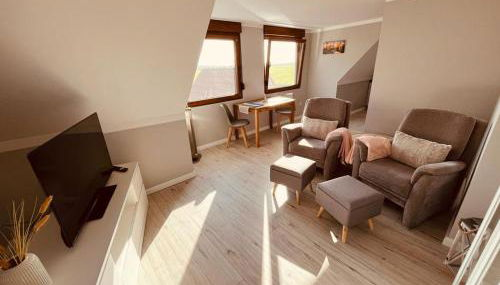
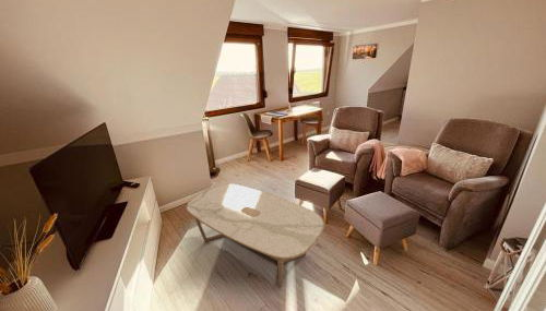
+ coffee table [185,183,325,288]
